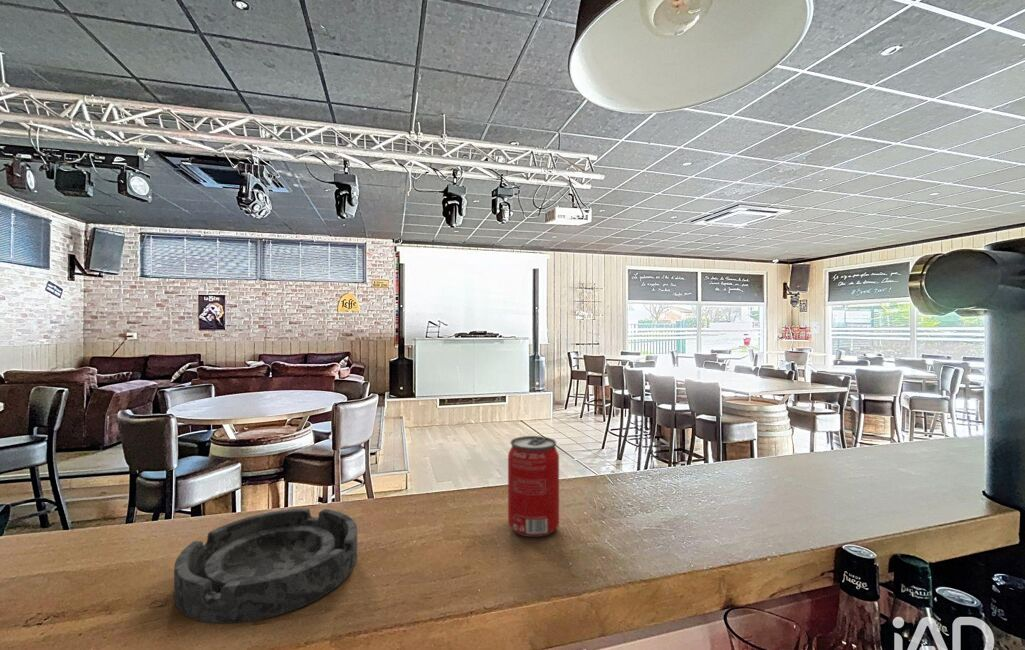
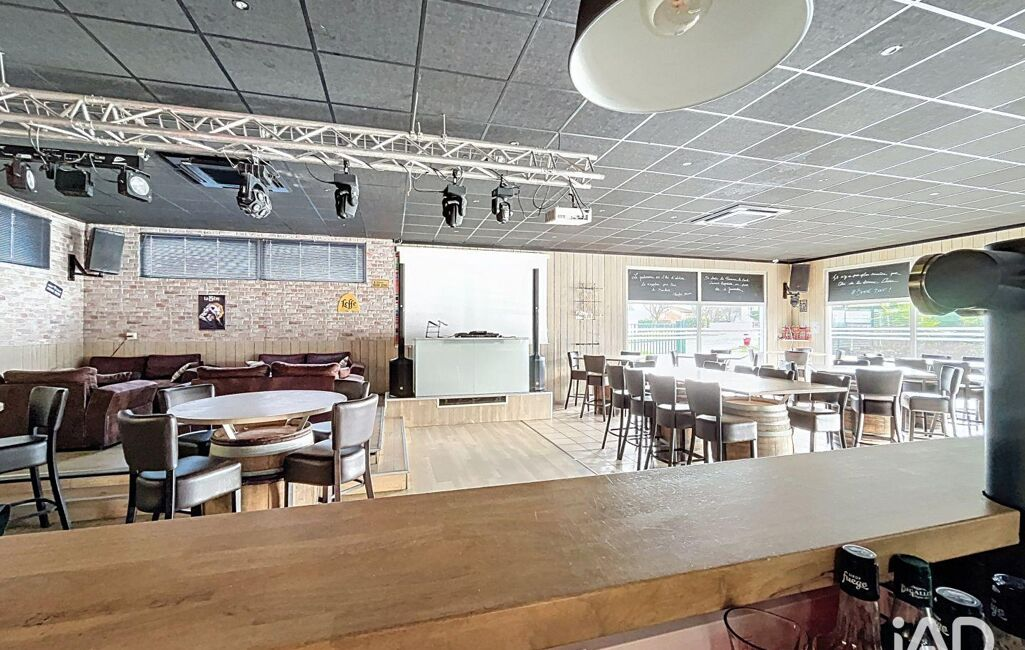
- beverage can [507,435,560,538]
- ashtray [173,507,358,625]
